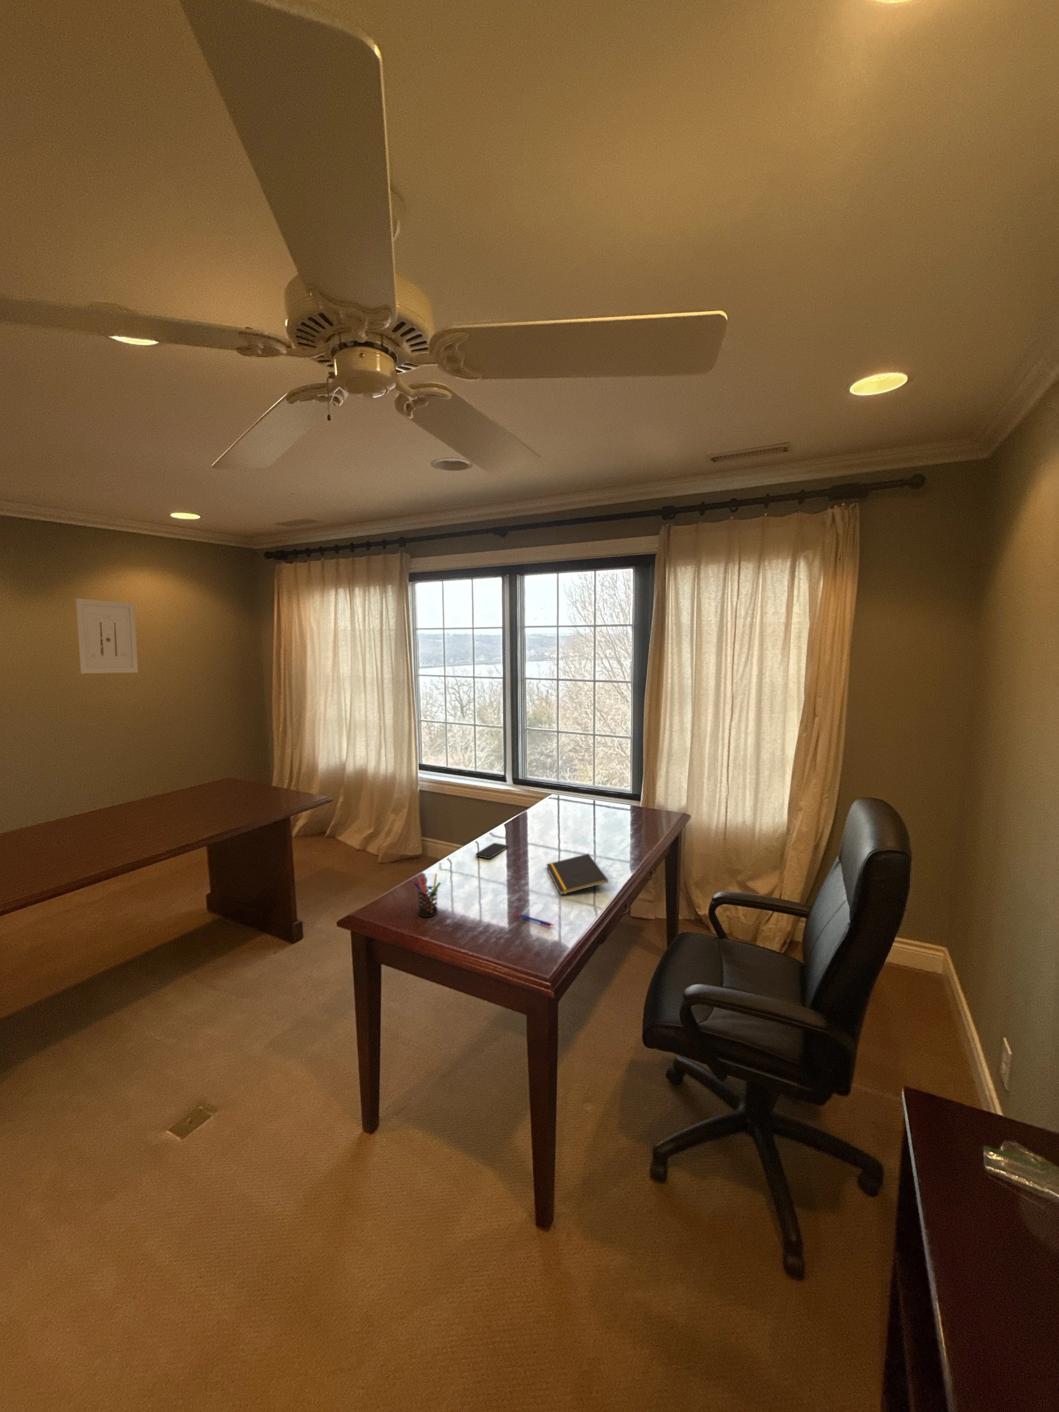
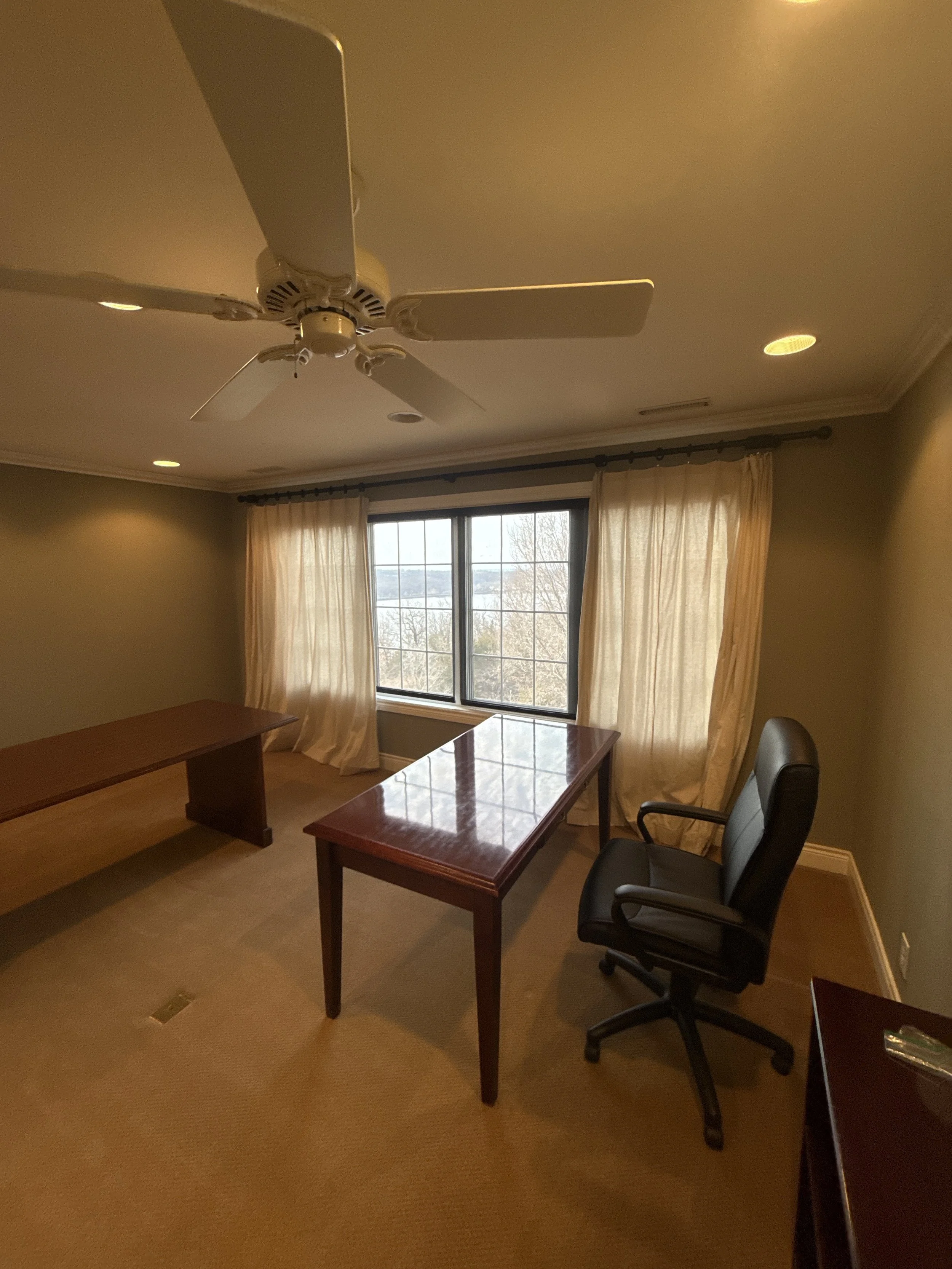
- pen holder [413,873,442,917]
- smartphone [475,842,508,859]
- pen [514,914,554,928]
- wall art [76,598,139,674]
- notepad [546,853,608,895]
